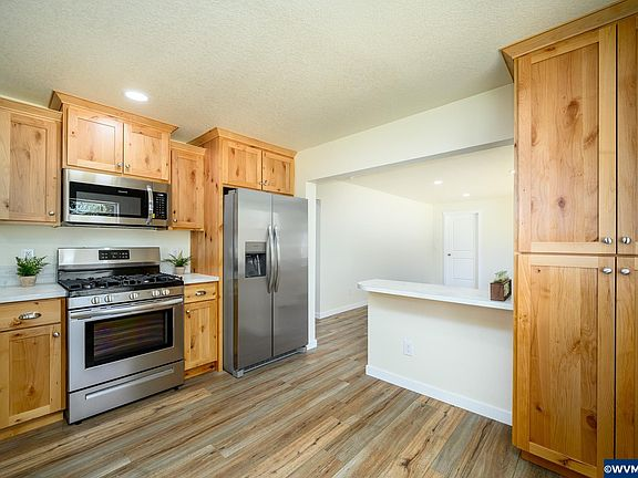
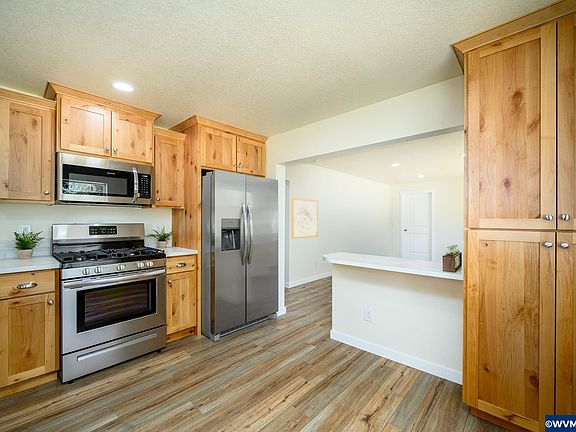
+ wall art [291,197,319,240]
